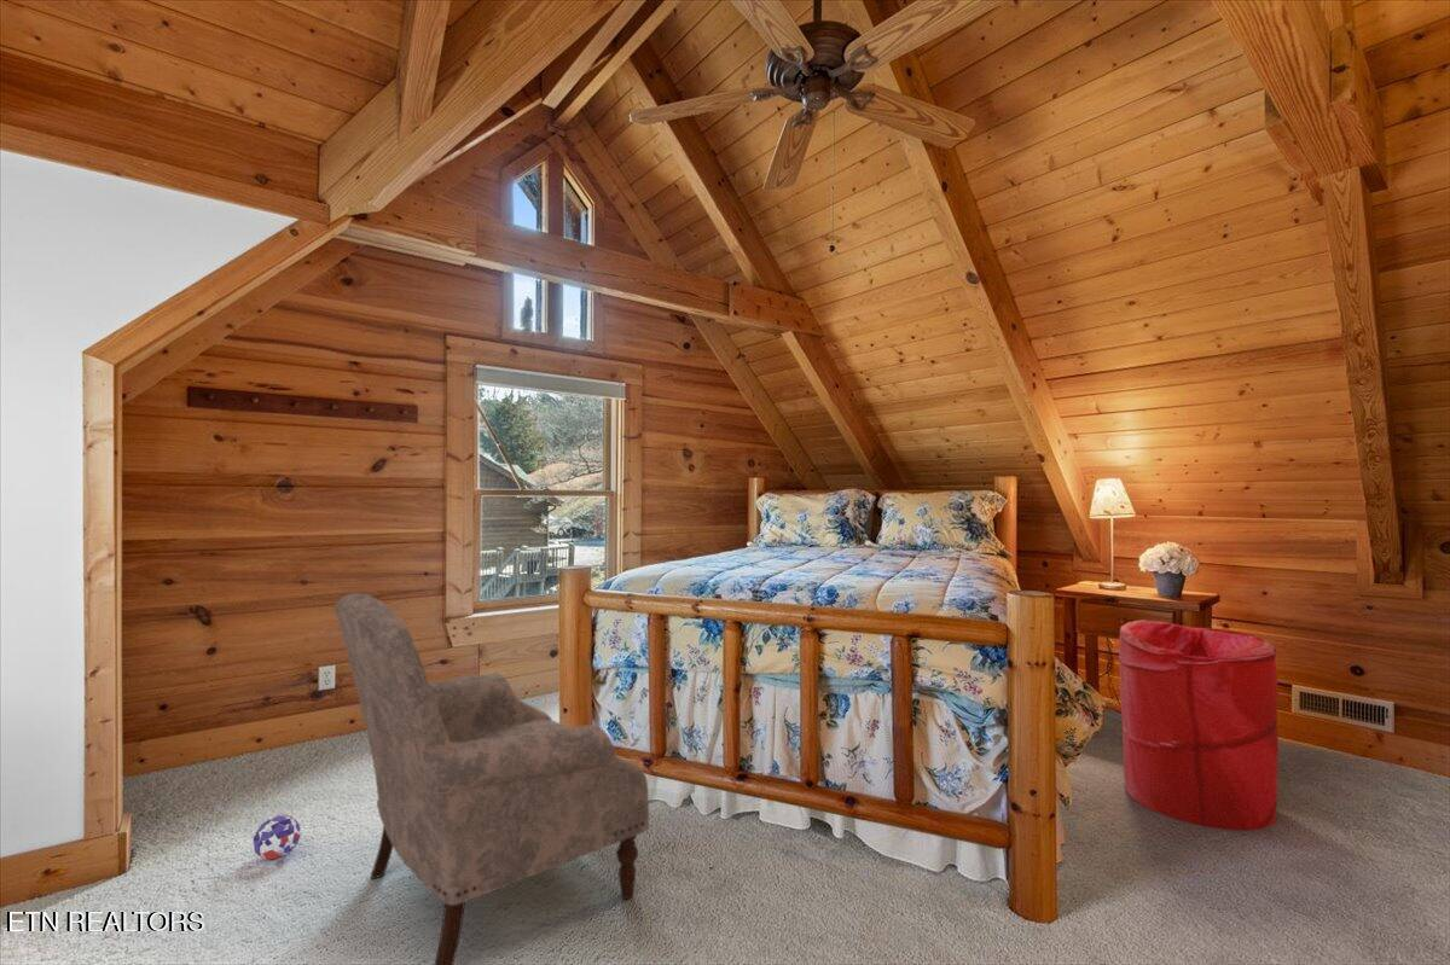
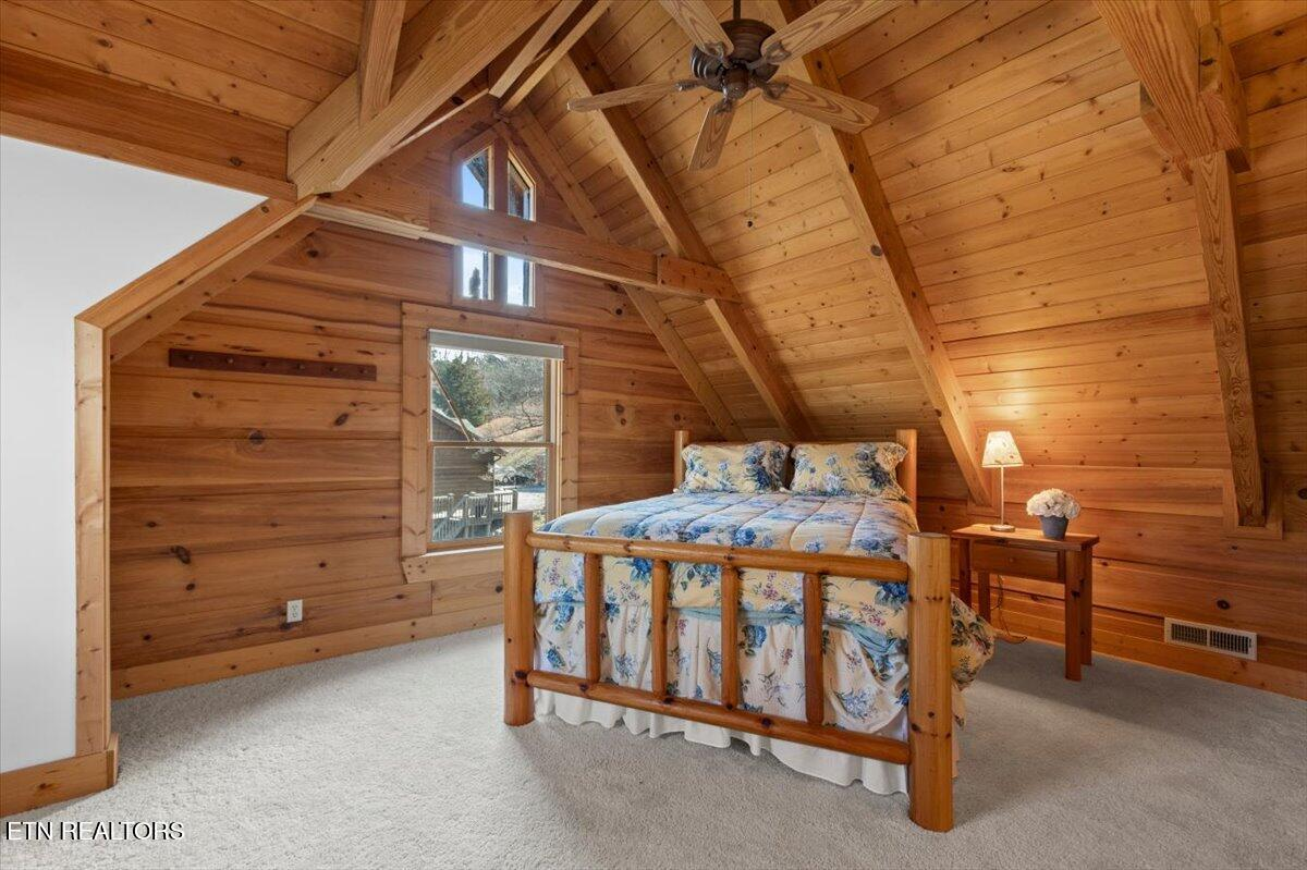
- laundry hamper [1118,618,1280,831]
- armchair [335,593,650,965]
- decorative ball [253,814,302,860]
